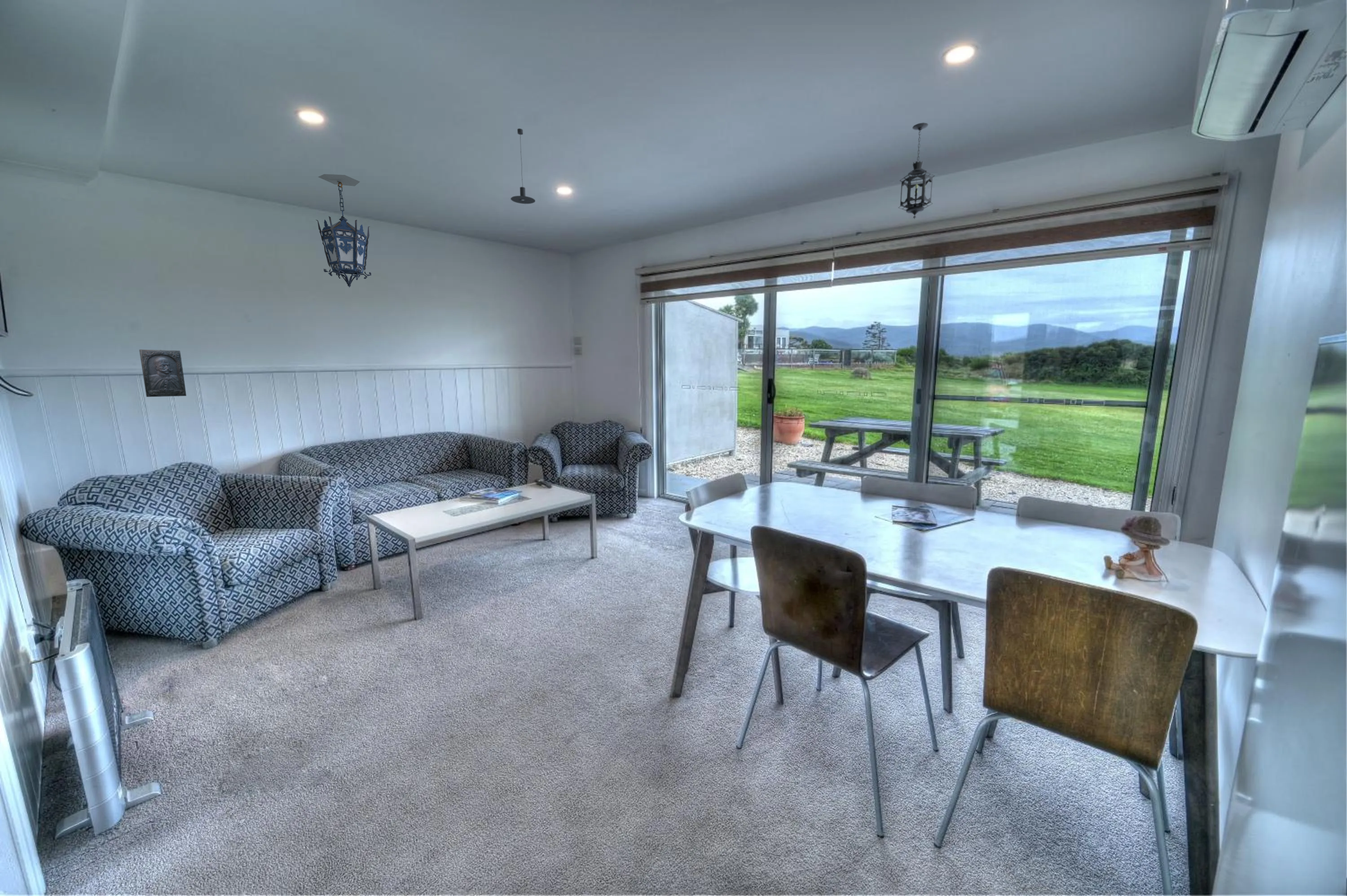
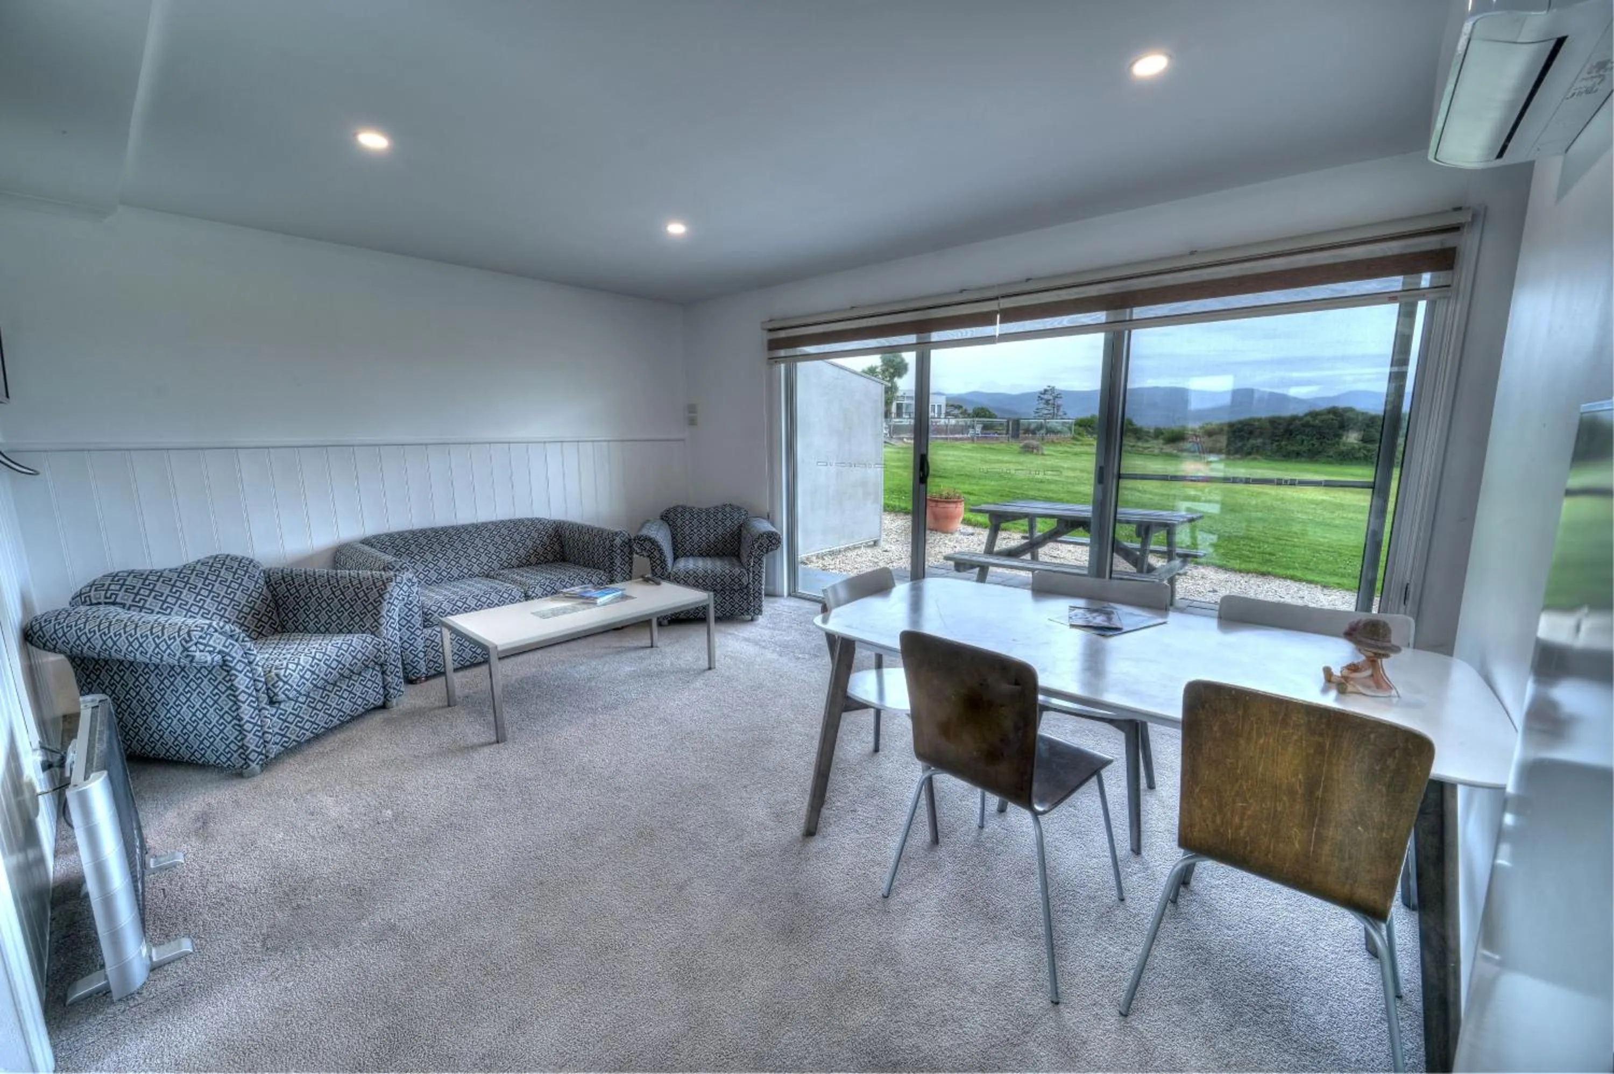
- brass plaque [139,349,187,397]
- pendant light [510,128,536,204]
- hanging lantern [898,122,935,219]
- hanging lantern [316,174,372,288]
